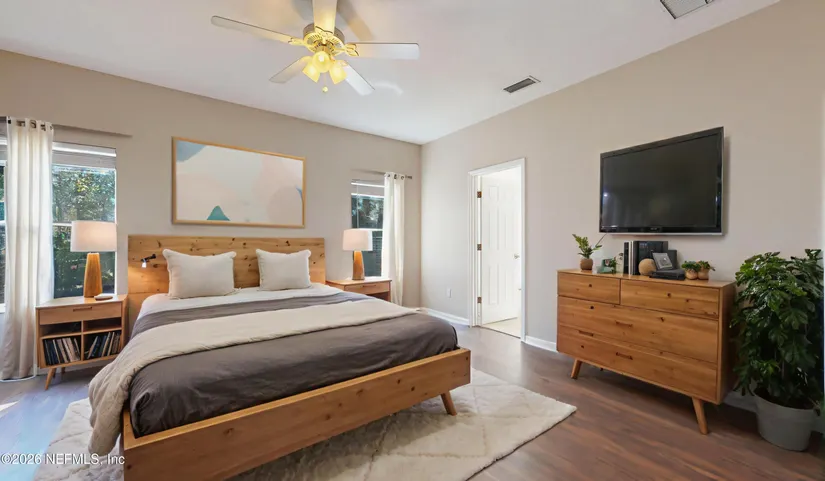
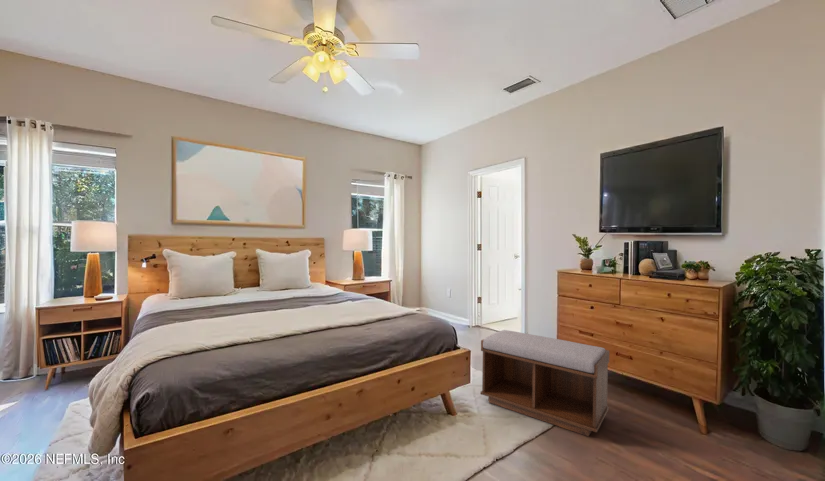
+ bench [479,329,610,437]
